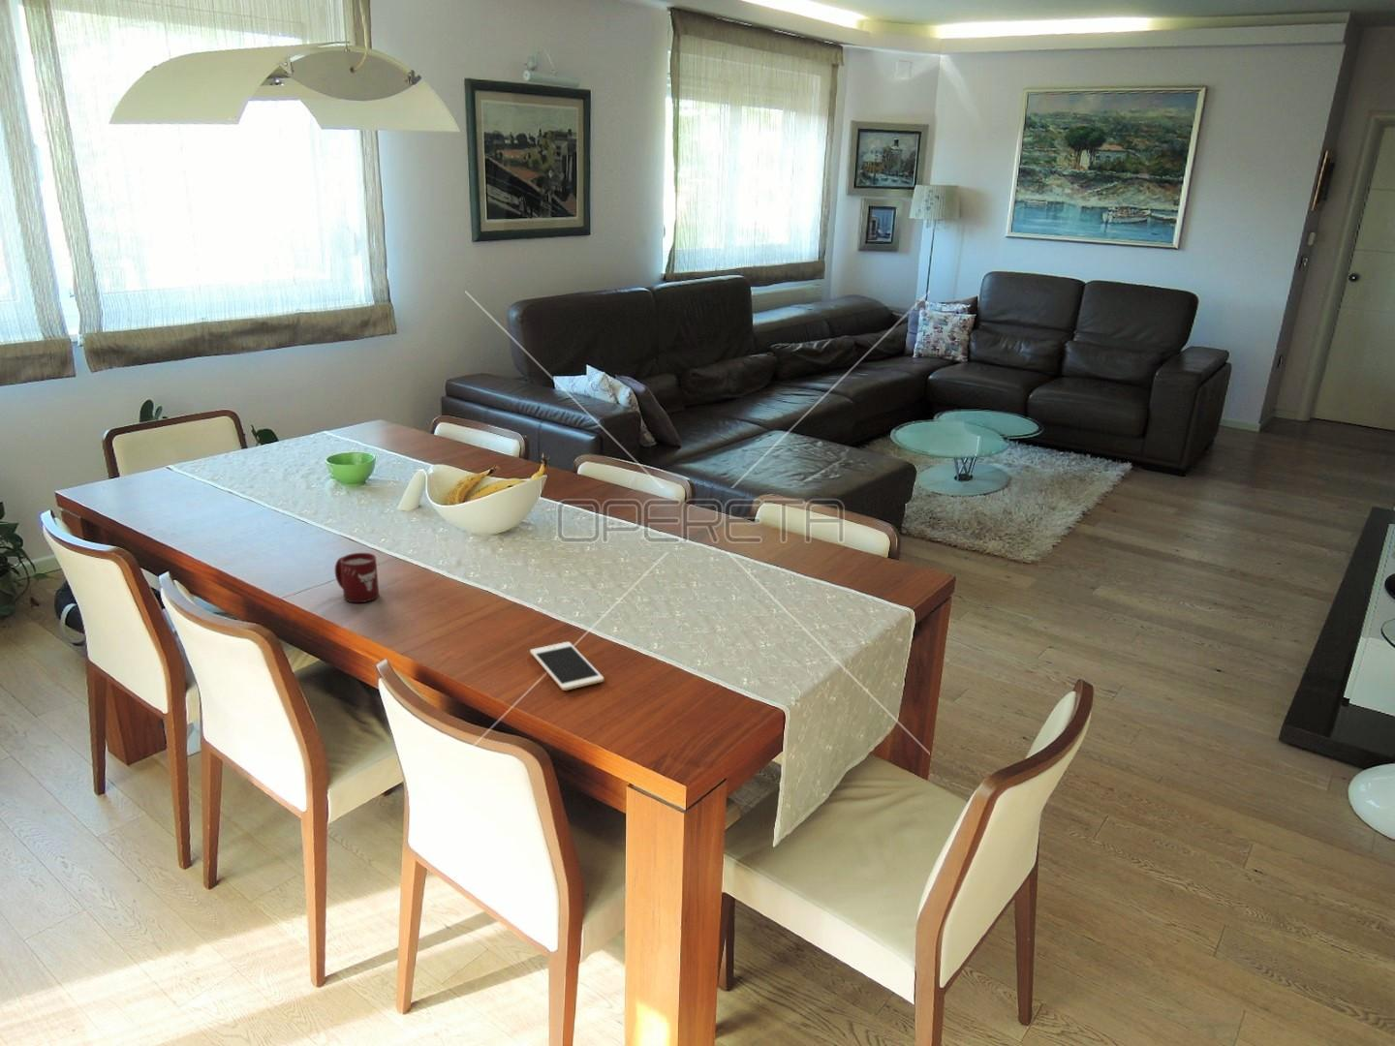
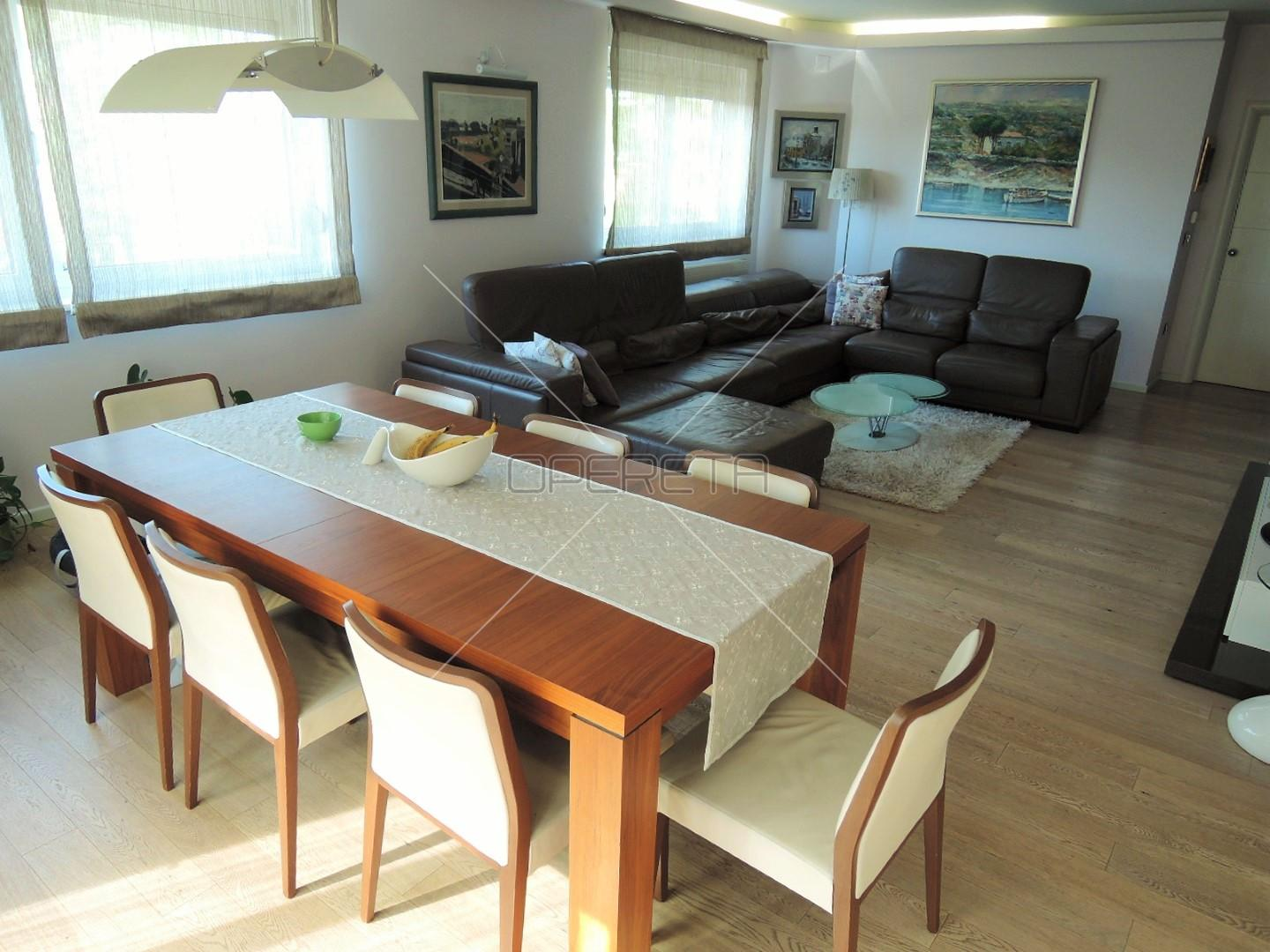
- cell phone [529,642,604,691]
- cup [334,552,380,603]
